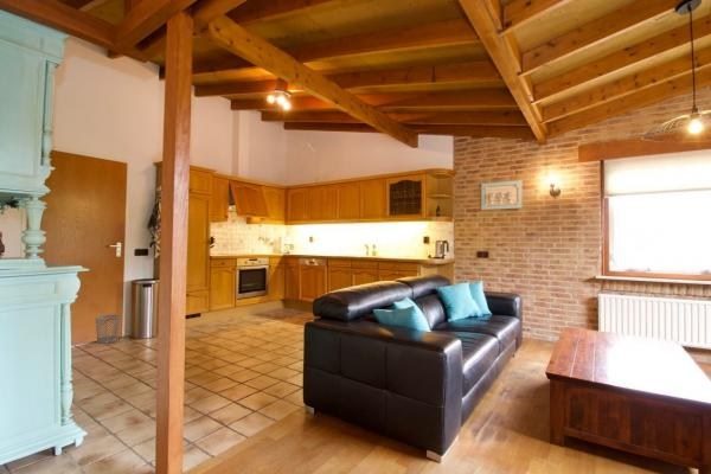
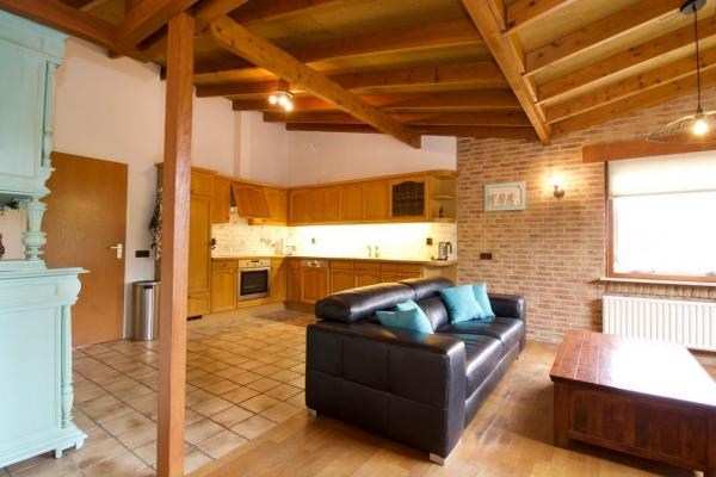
- wastebasket [95,313,121,345]
